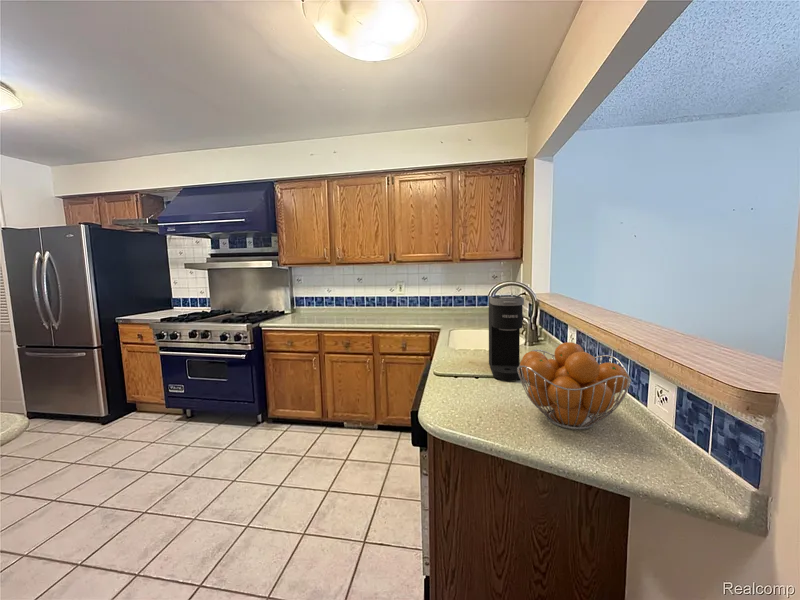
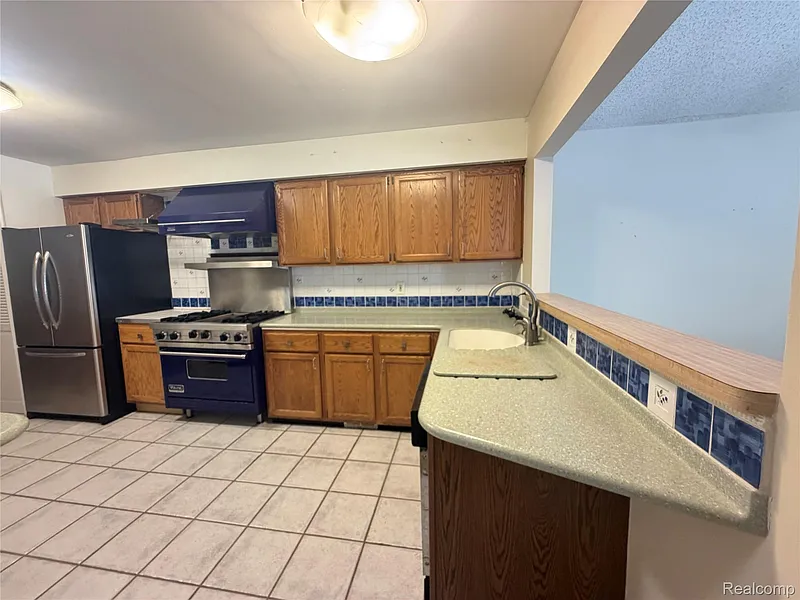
- coffee maker [488,295,525,382]
- fruit basket [517,341,632,431]
